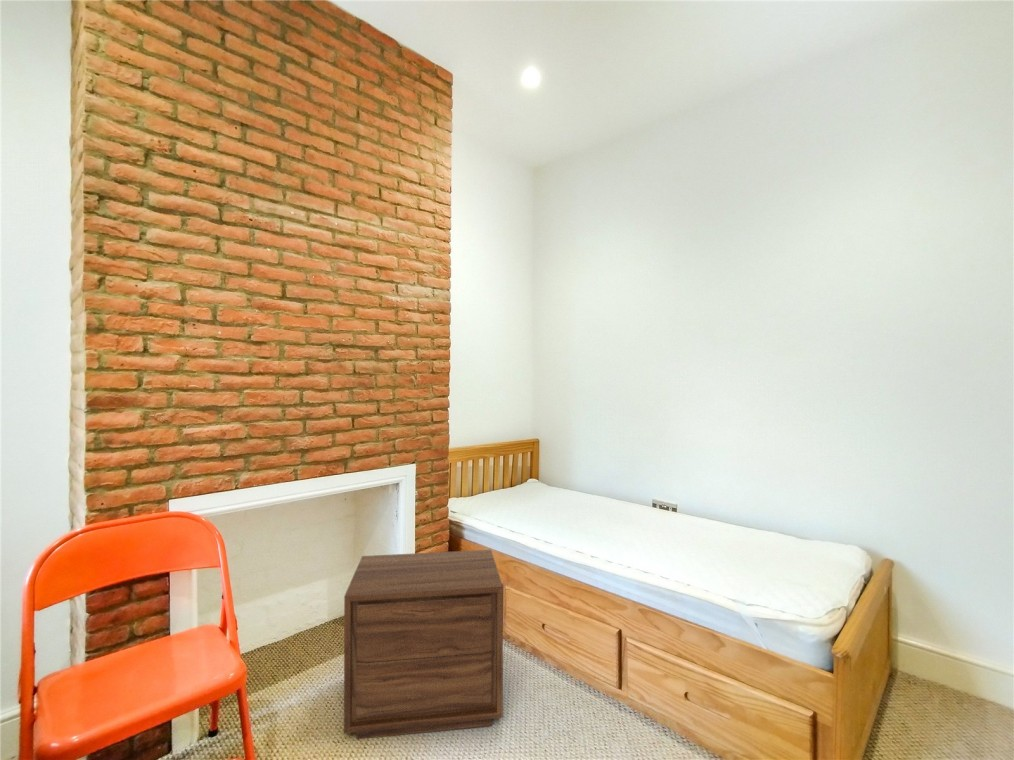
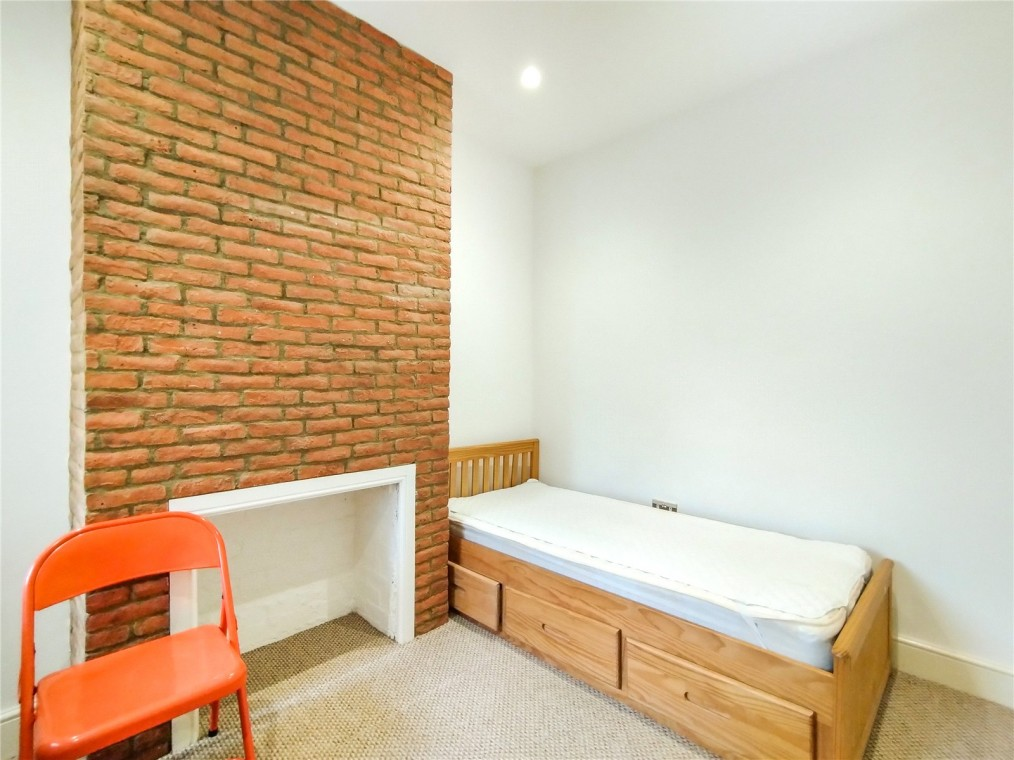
- nightstand [343,549,504,740]
